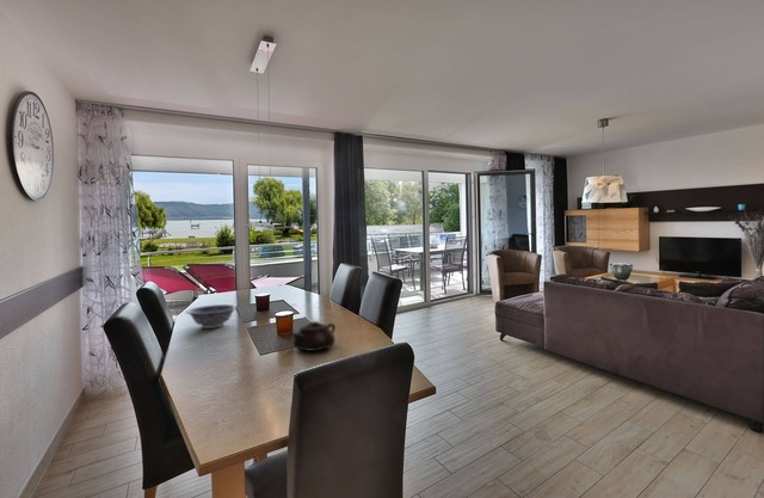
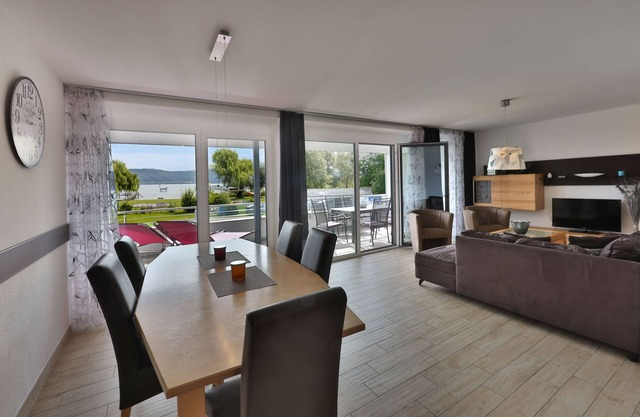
- decorative bowl [185,303,239,330]
- teapot [291,320,337,352]
